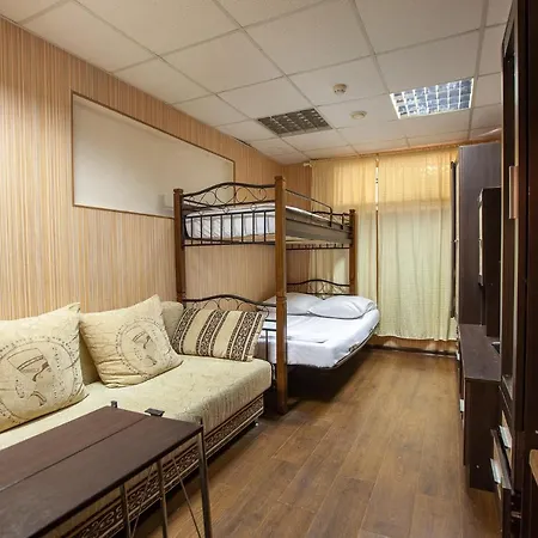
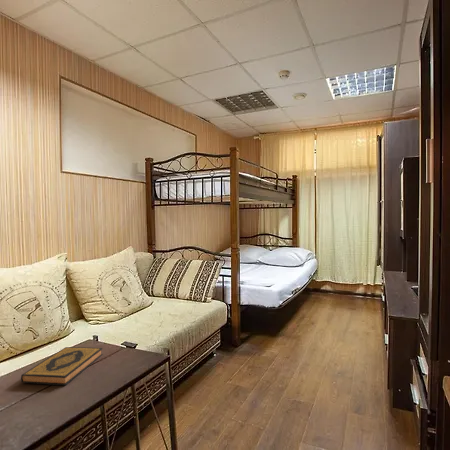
+ hardback book [20,346,104,386]
